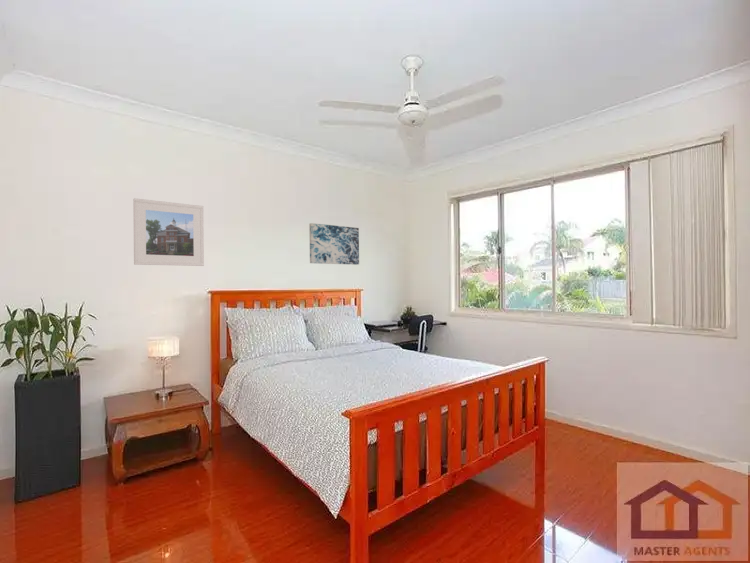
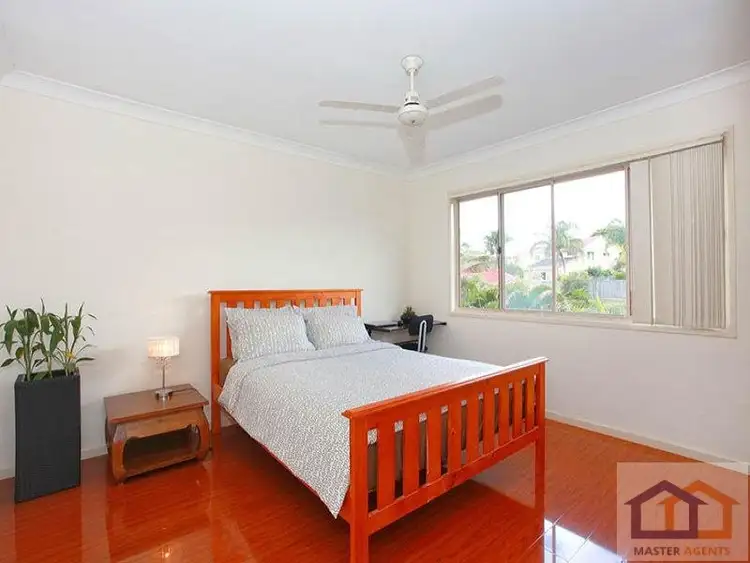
- wall art [308,222,360,266]
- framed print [132,197,205,267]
